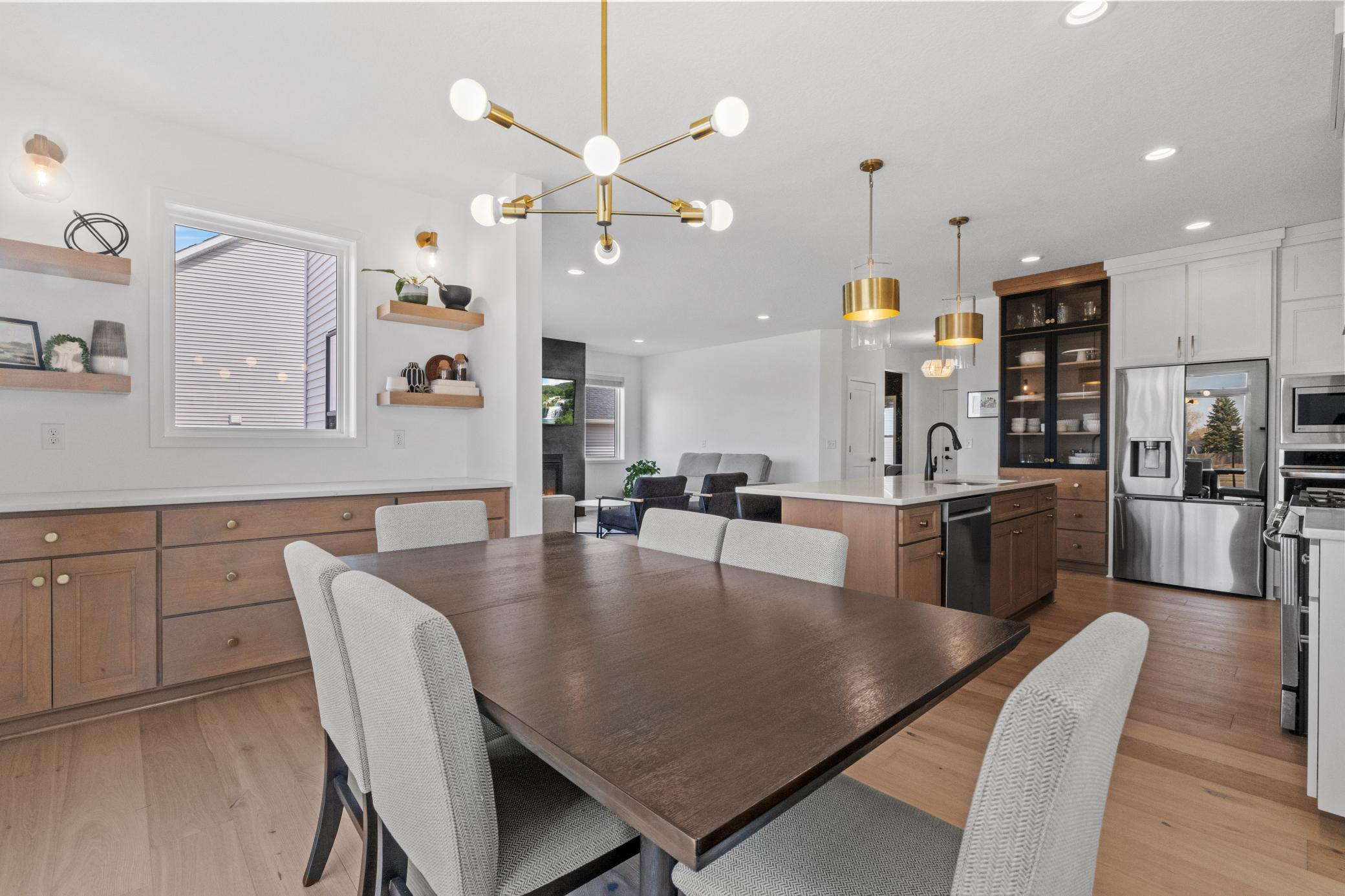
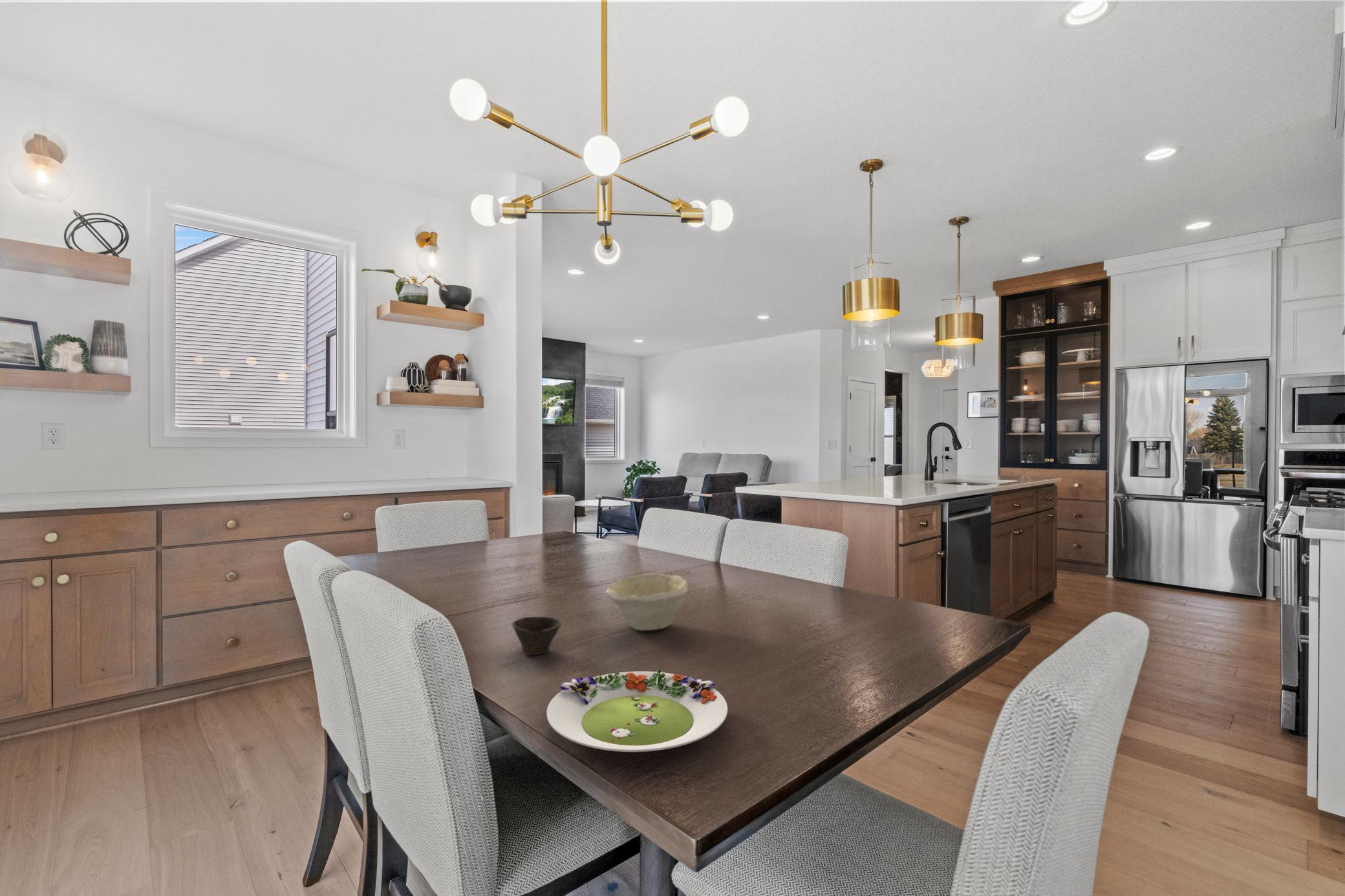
+ salad plate [546,668,728,752]
+ bowl [605,573,689,632]
+ cup [511,616,562,656]
